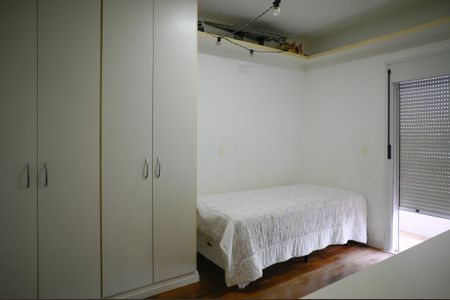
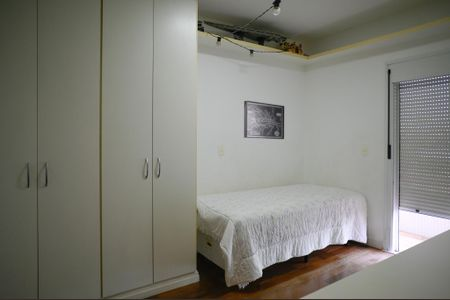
+ wall art [243,100,285,140]
